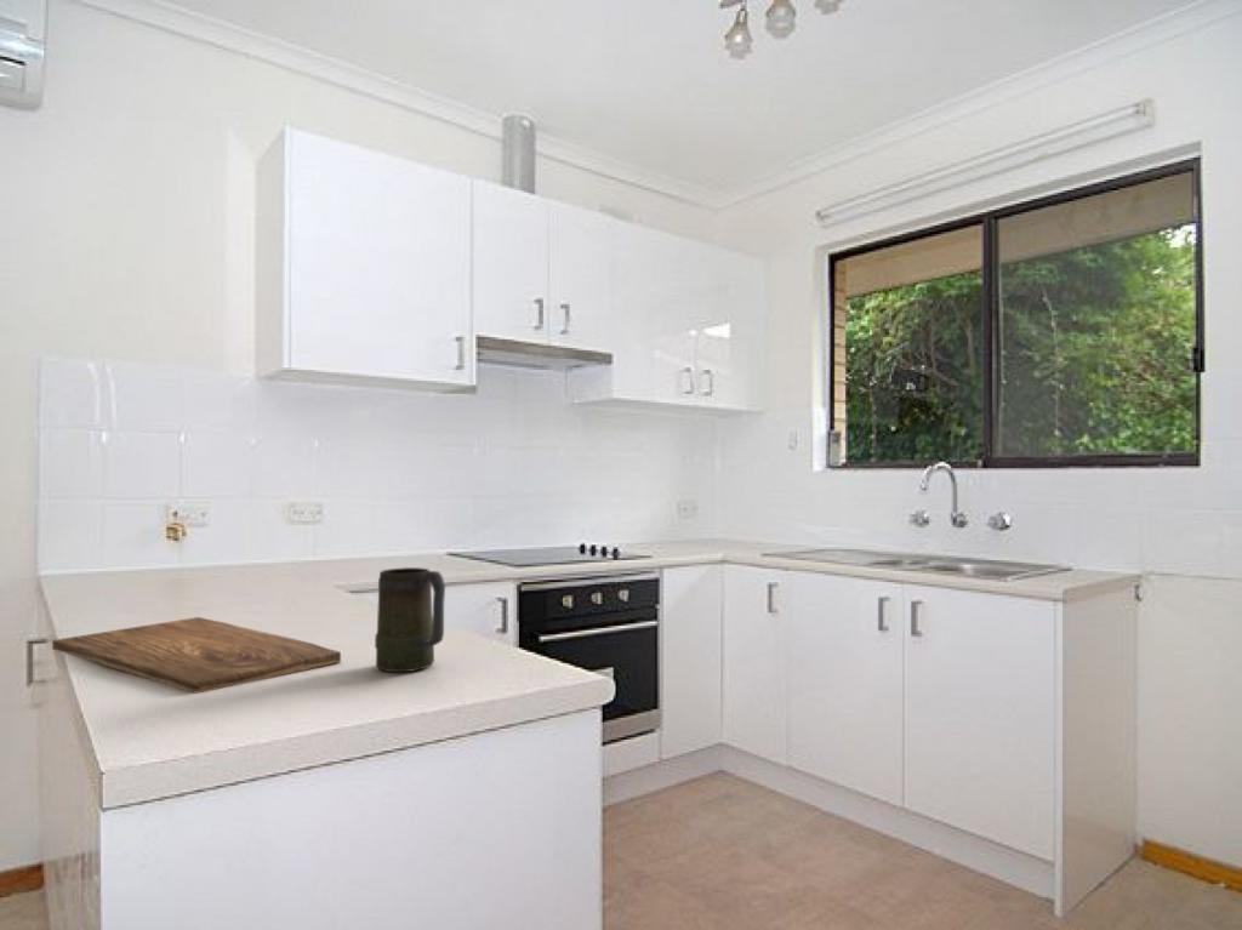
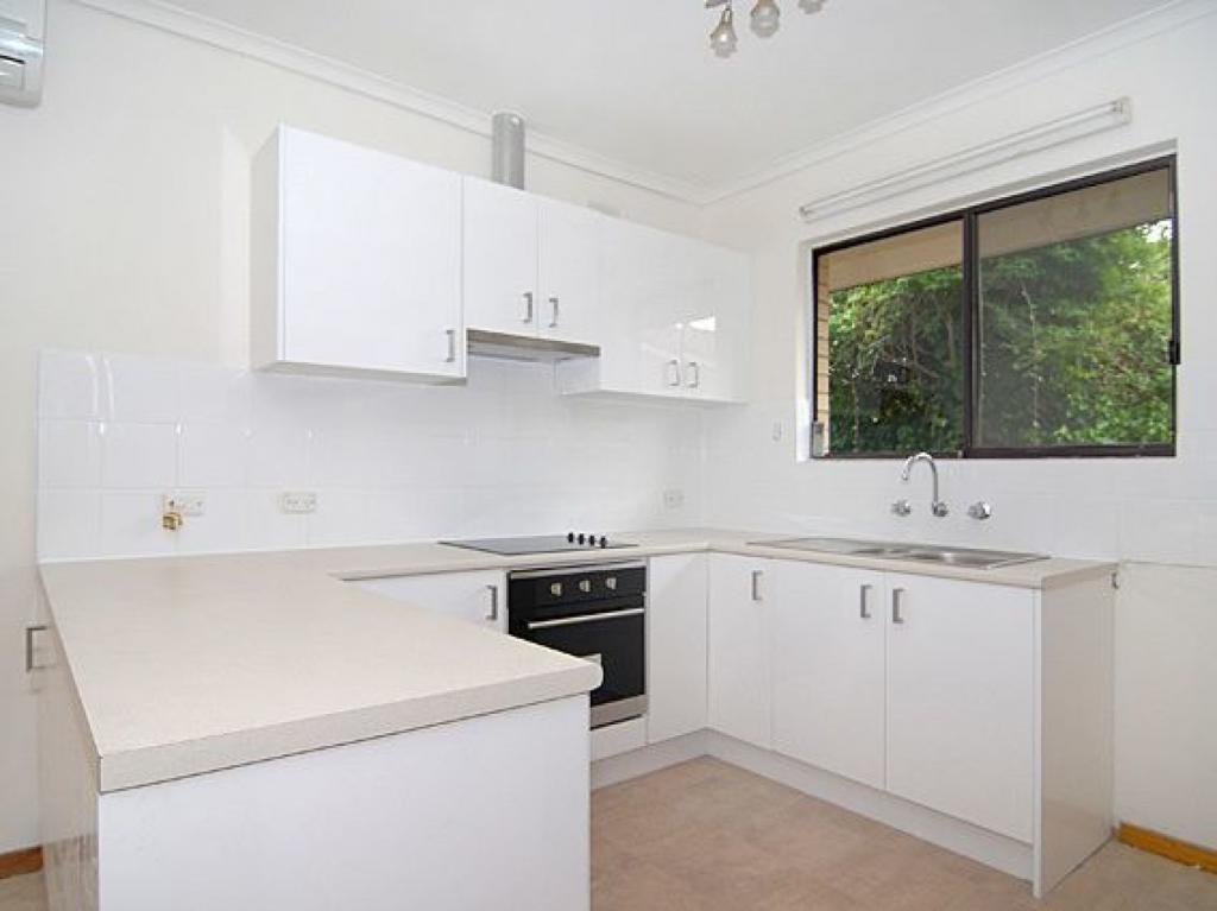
- mug [374,566,446,673]
- cutting board [51,616,342,694]
